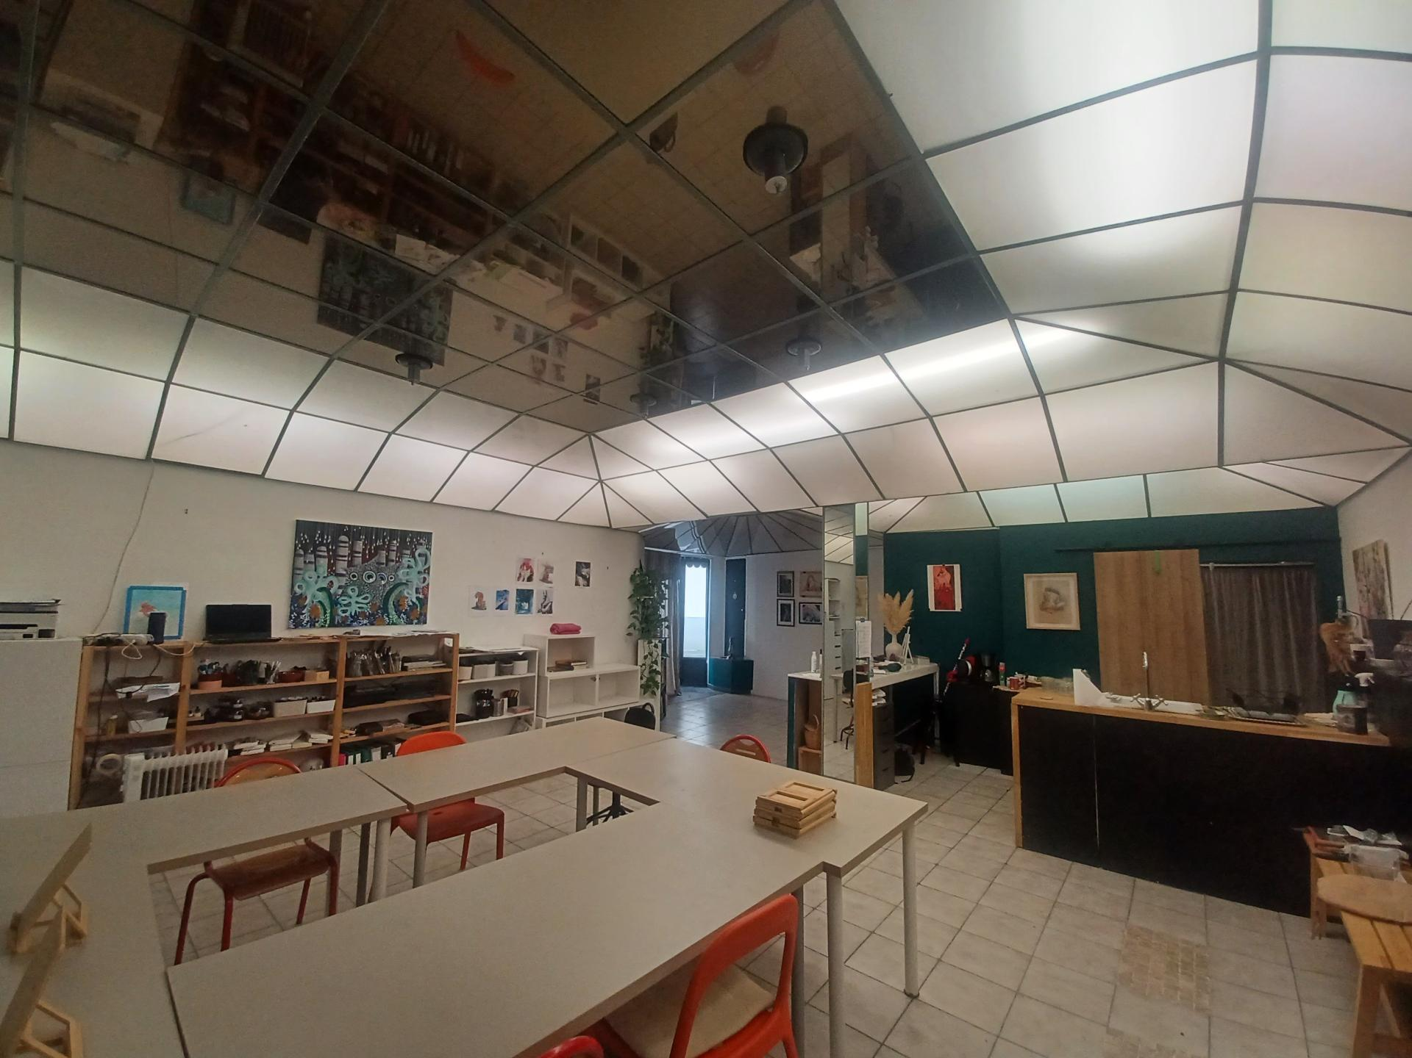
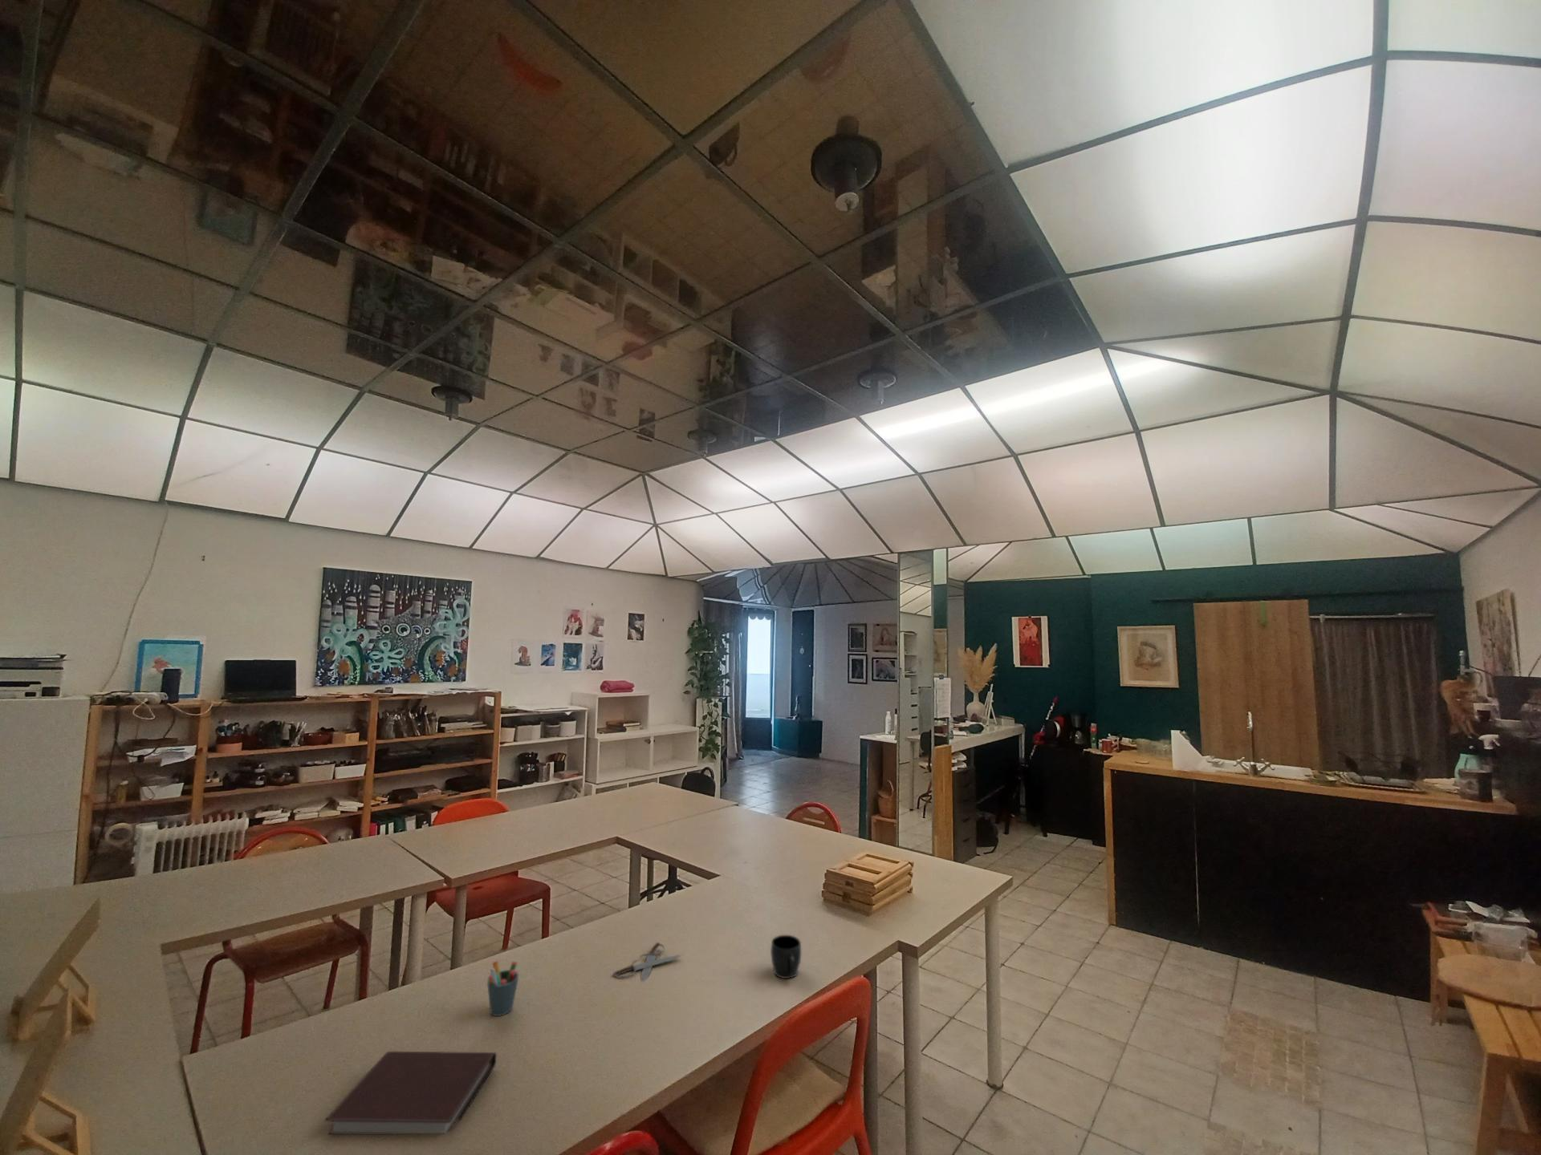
+ scissors [613,941,682,982]
+ mug [769,934,802,979]
+ pen holder [487,960,519,1017]
+ notebook [324,1051,496,1136]
